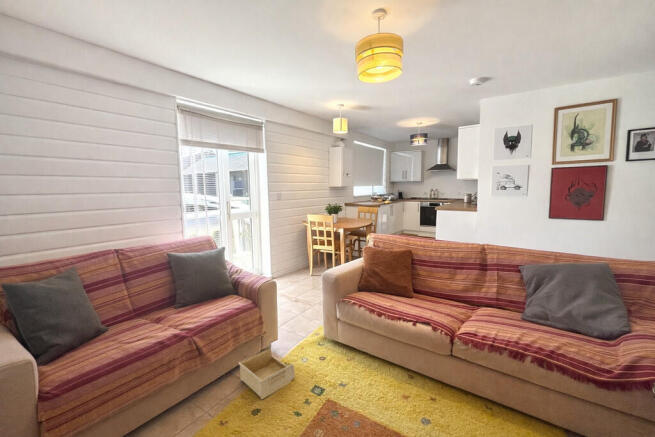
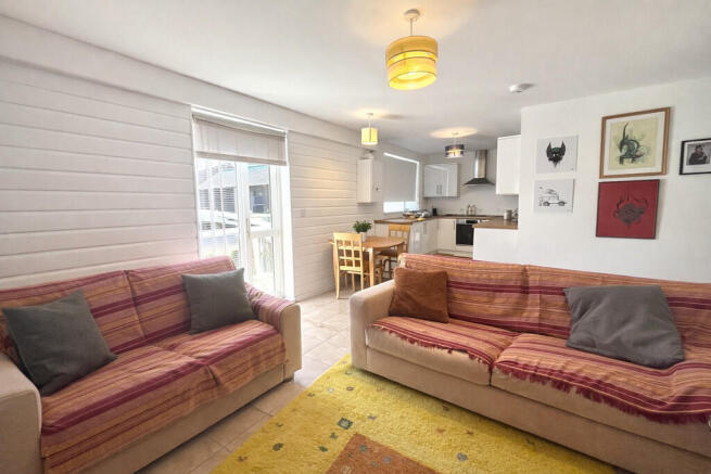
- storage bin [237,347,296,400]
